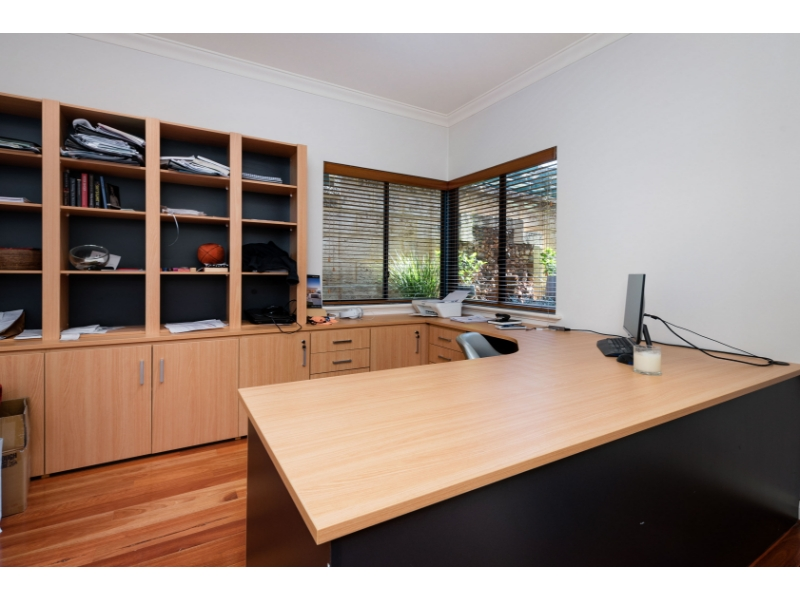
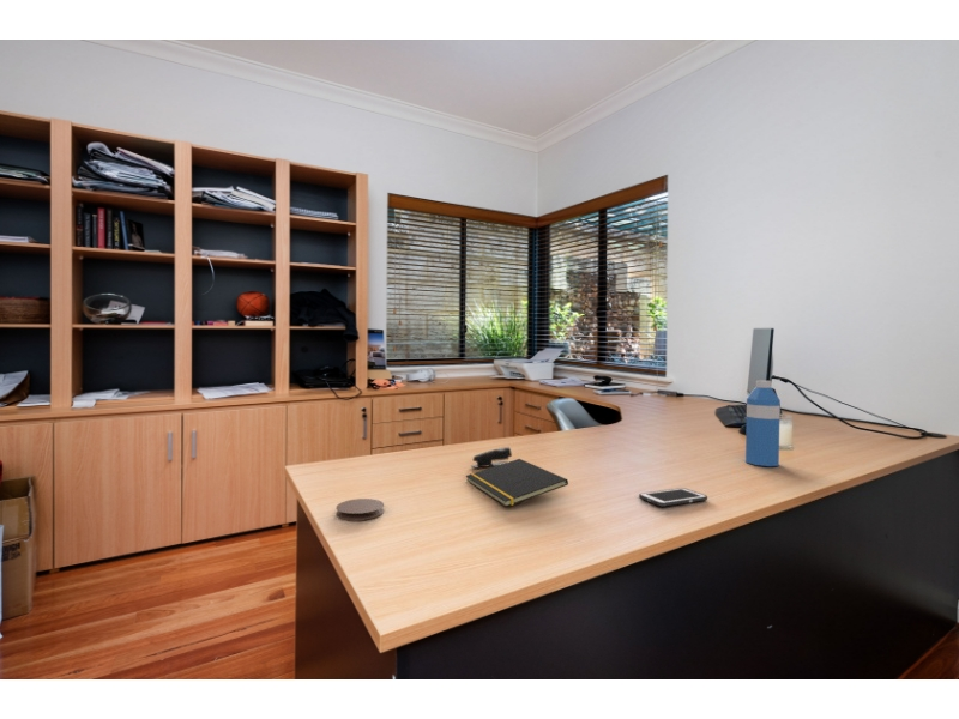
+ notepad [465,458,569,508]
+ water bottle [744,380,782,467]
+ coaster [336,497,385,521]
+ stapler [470,446,513,469]
+ cell phone [638,487,708,508]
